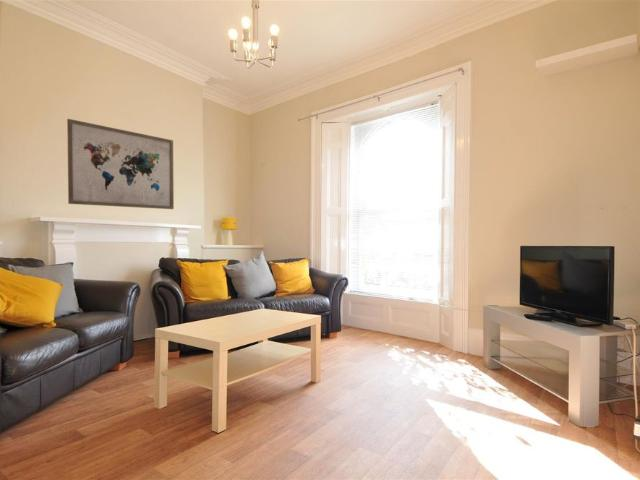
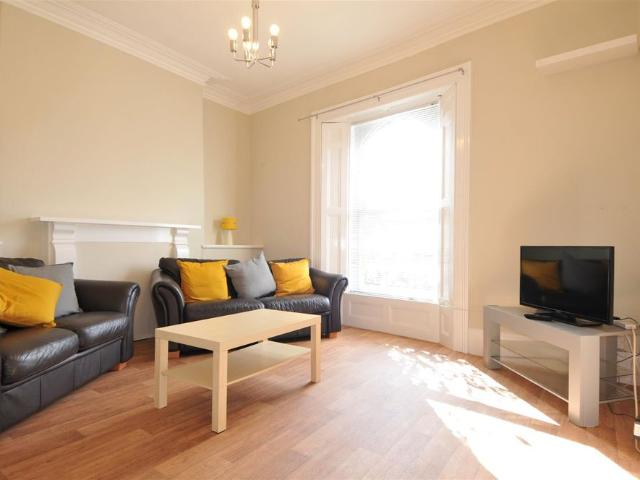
- wall art [66,118,175,210]
